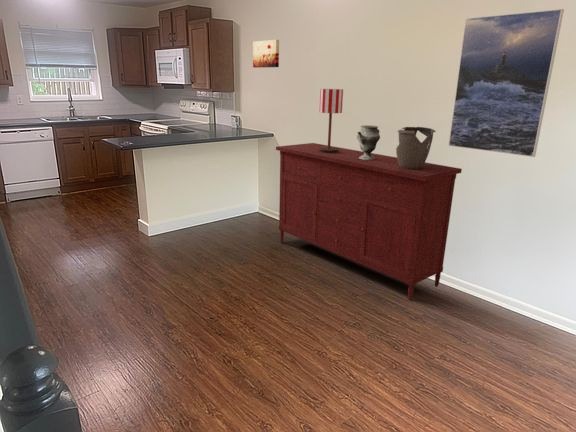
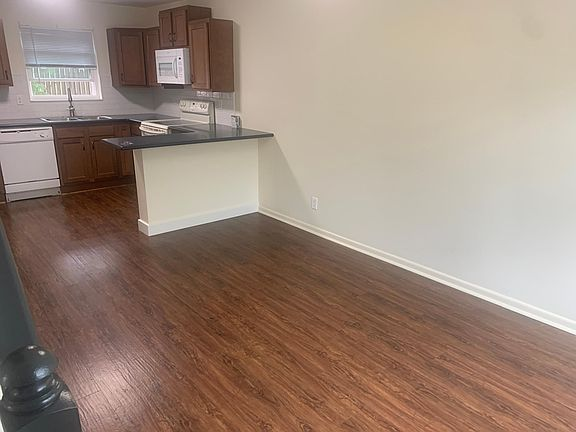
- table lamp [319,88,344,153]
- decorative bowl [395,126,437,169]
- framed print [448,8,565,158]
- wall art [252,39,280,69]
- sideboard [275,142,463,301]
- decorative vase [356,124,381,160]
